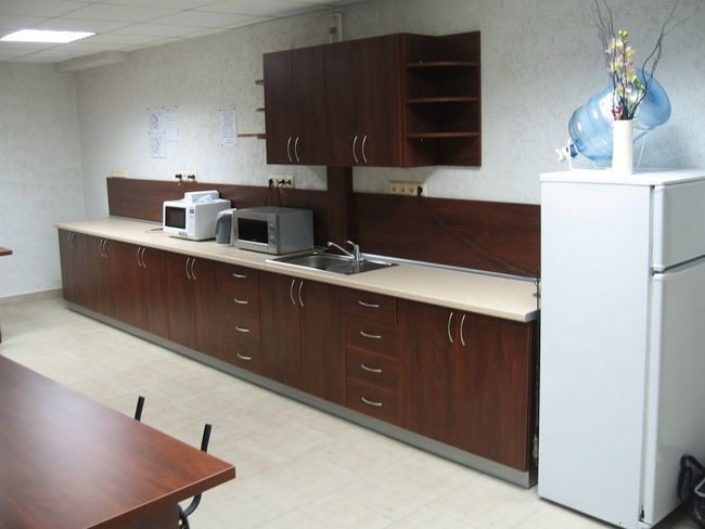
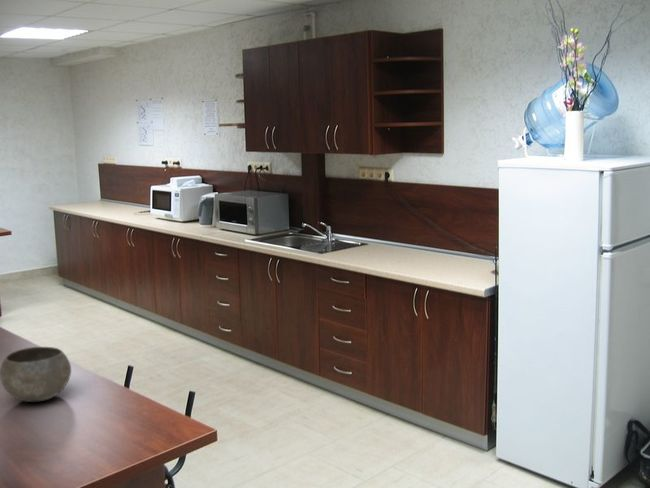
+ bowl [0,346,72,403]
